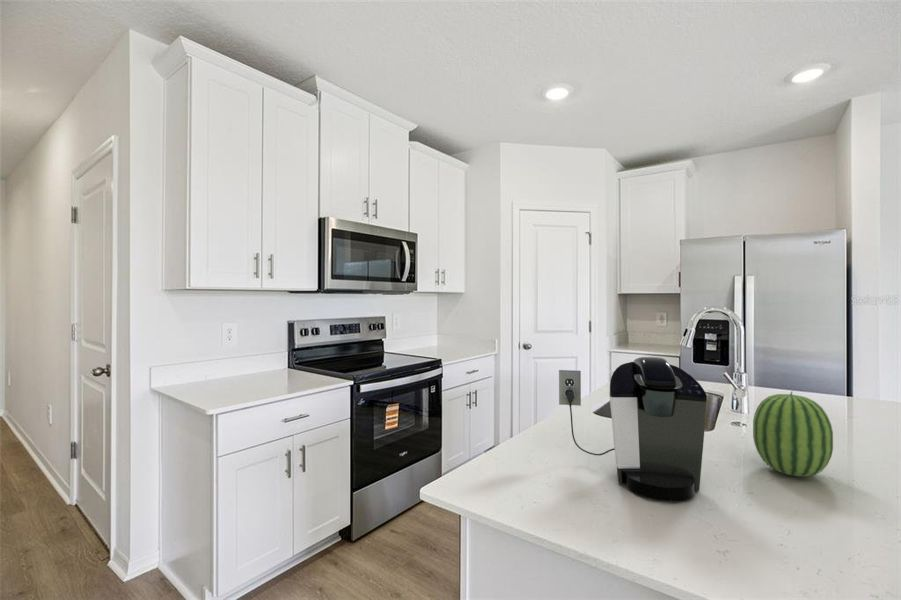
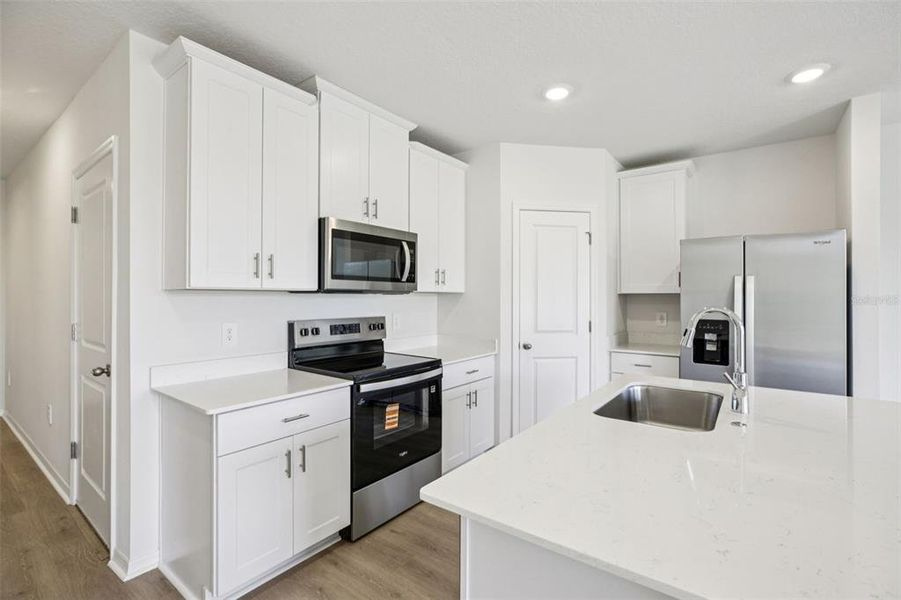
- fruit [752,390,834,478]
- coffee maker [558,356,708,502]
